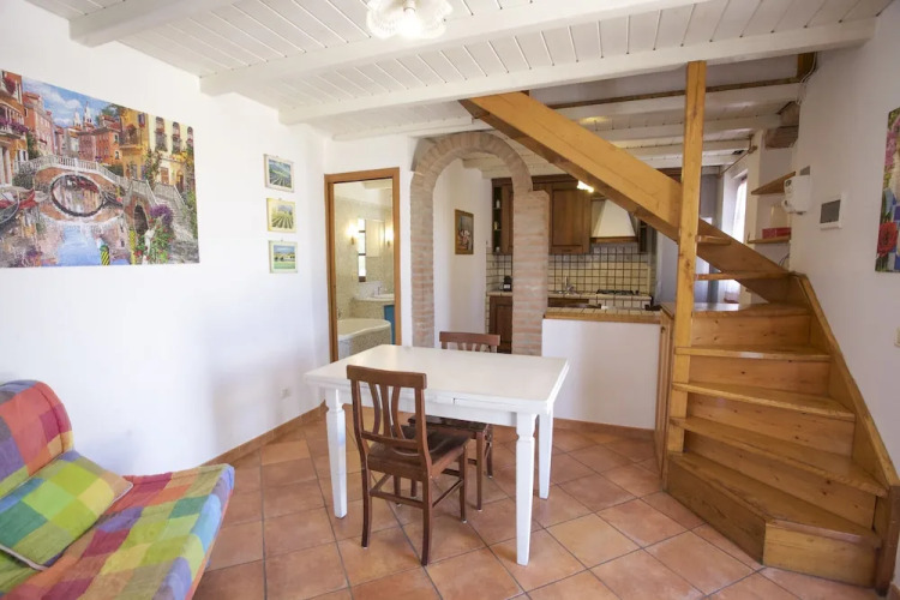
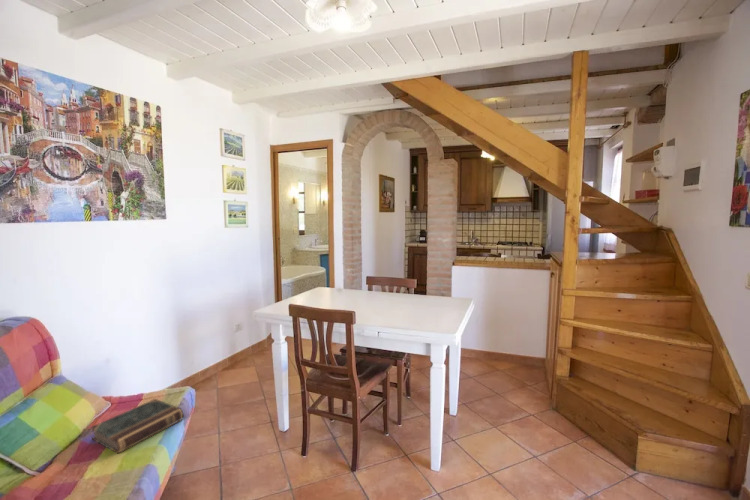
+ book [89,398,184,454]
